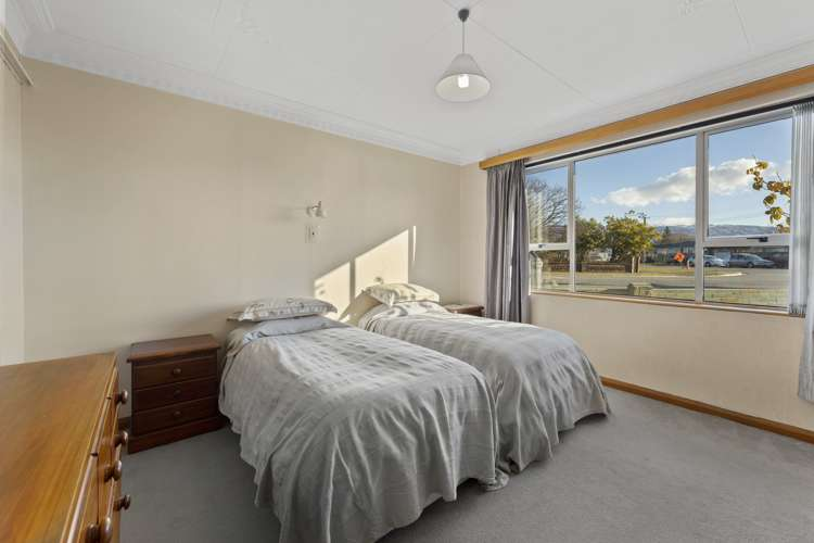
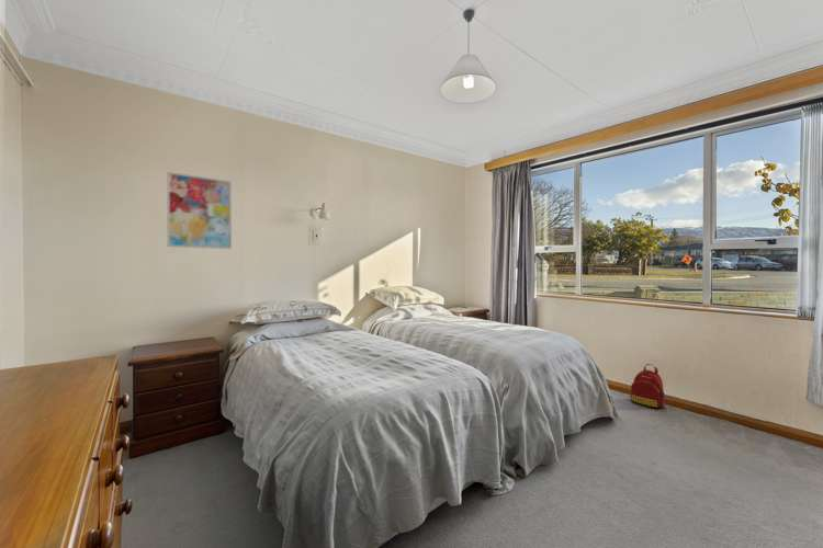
+ wall art [166,171,233,250]
+ backpack [630,363,666,409]
